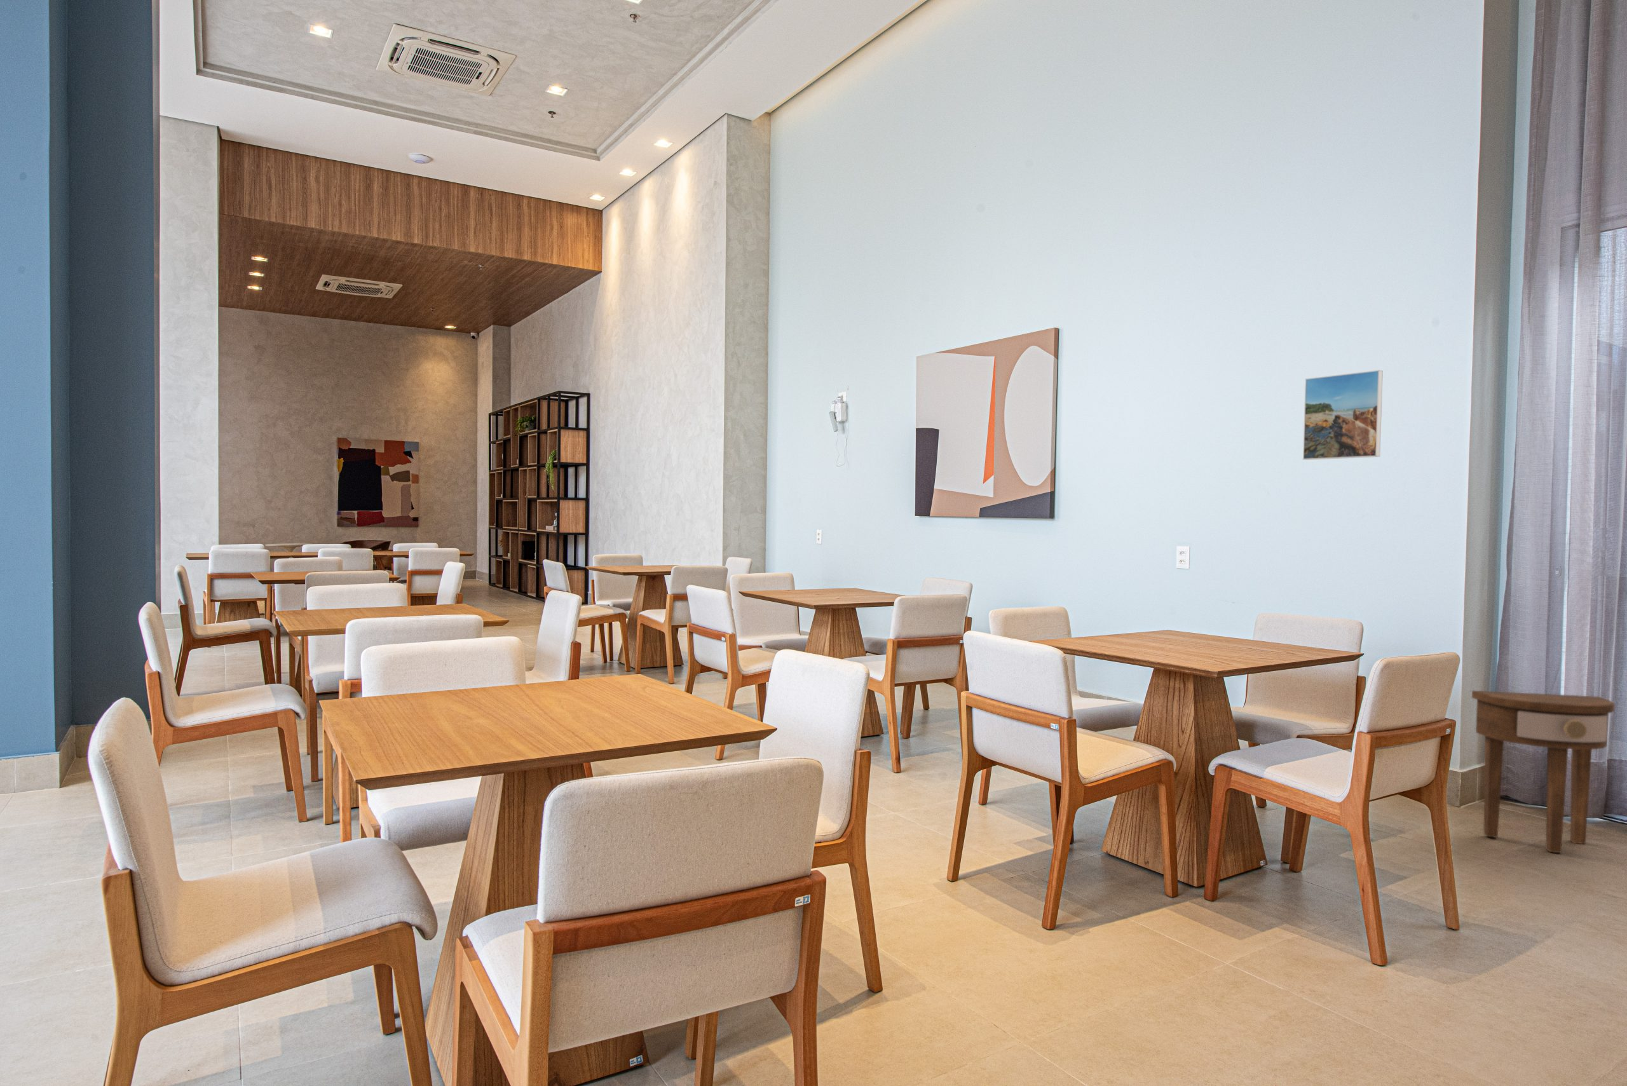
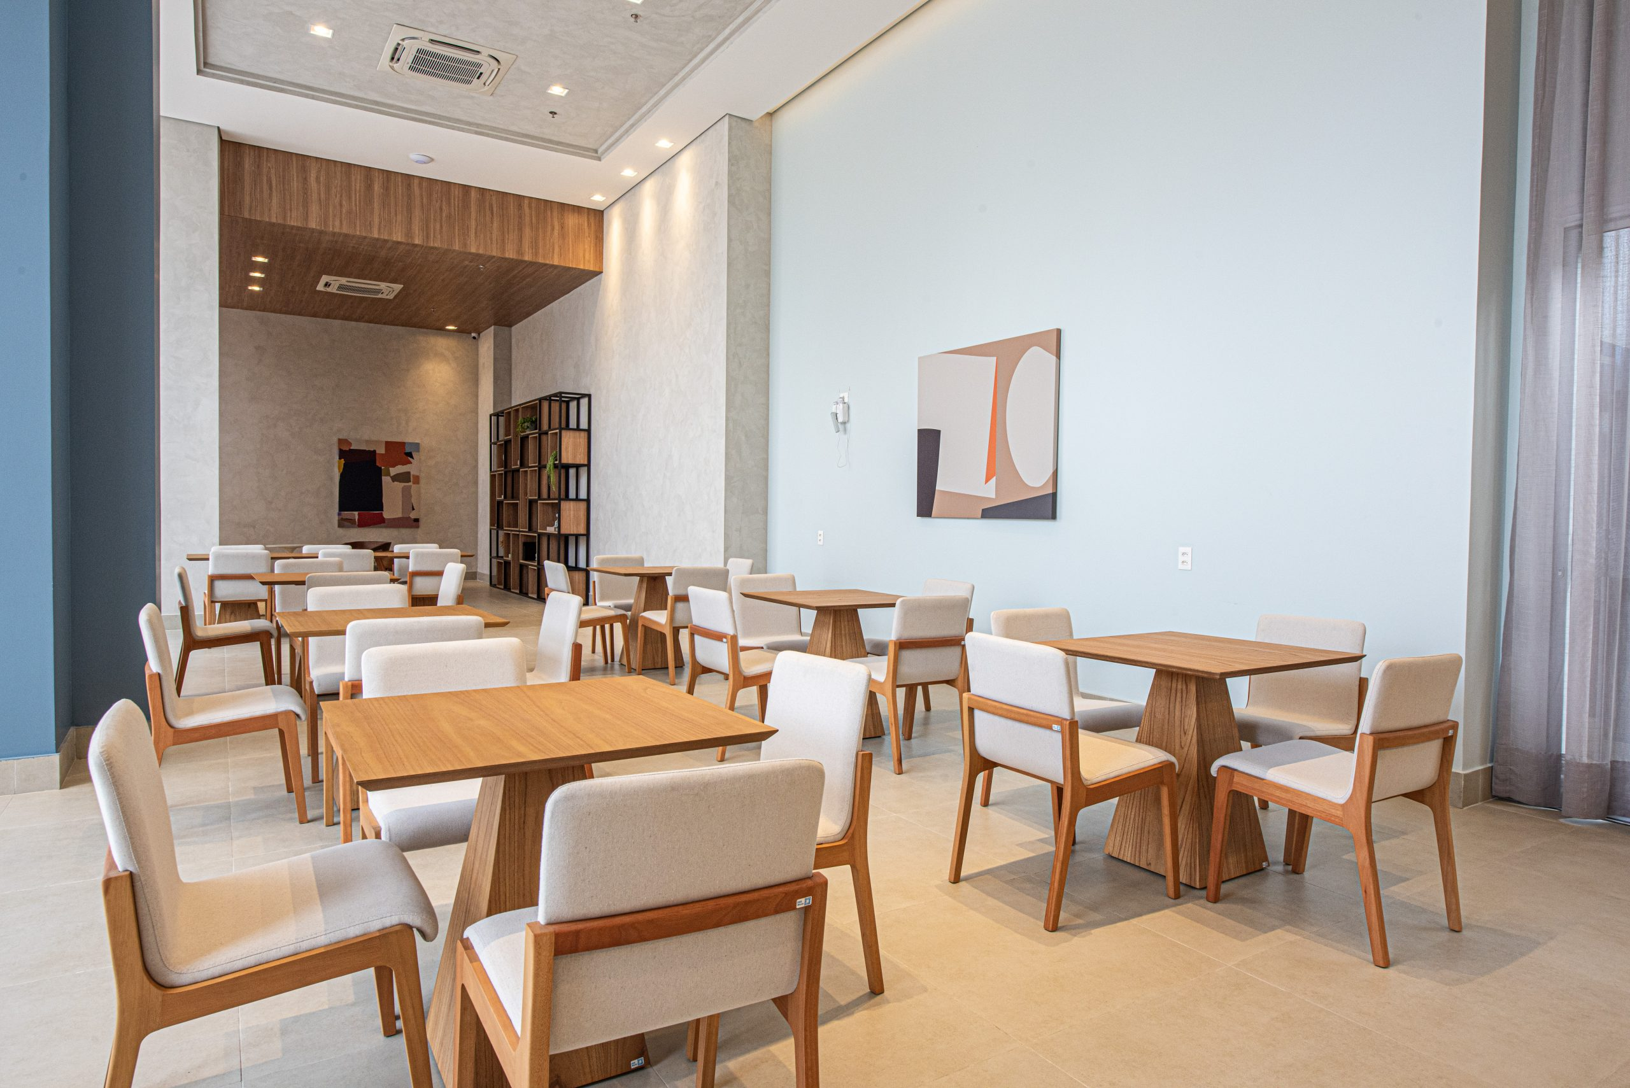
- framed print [1302,370,1383,461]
- side table [1472,690,1616,853]
